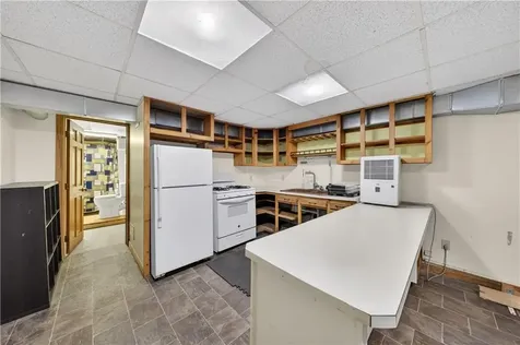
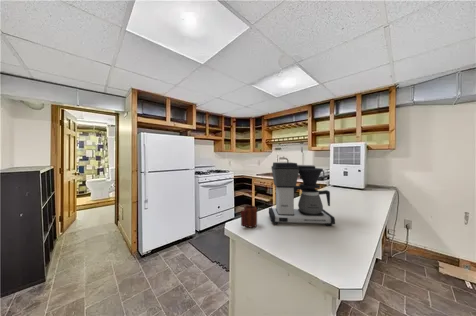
+ mug [240,204,258,229]
+ coffee maker [268,161,336,227]
